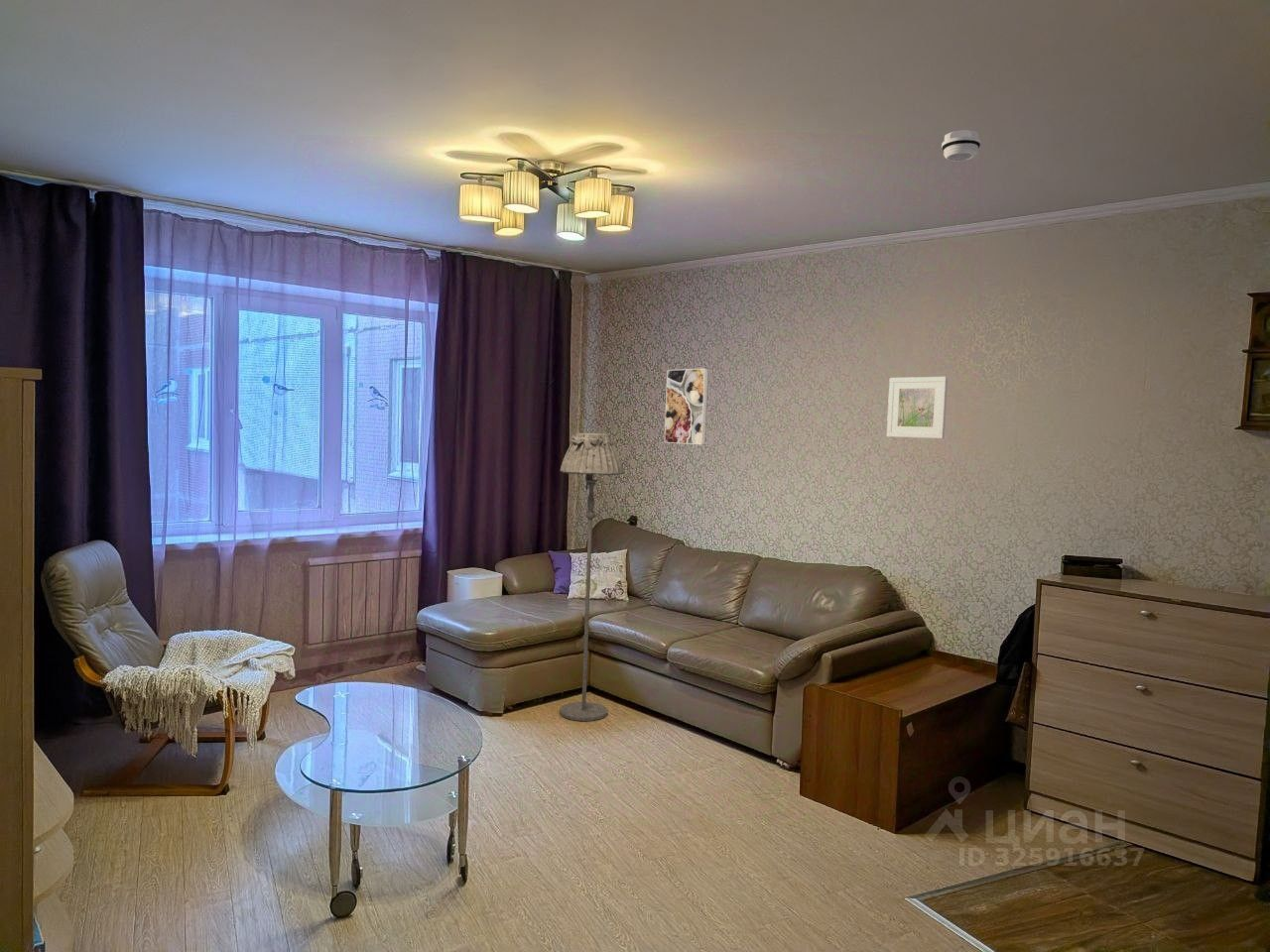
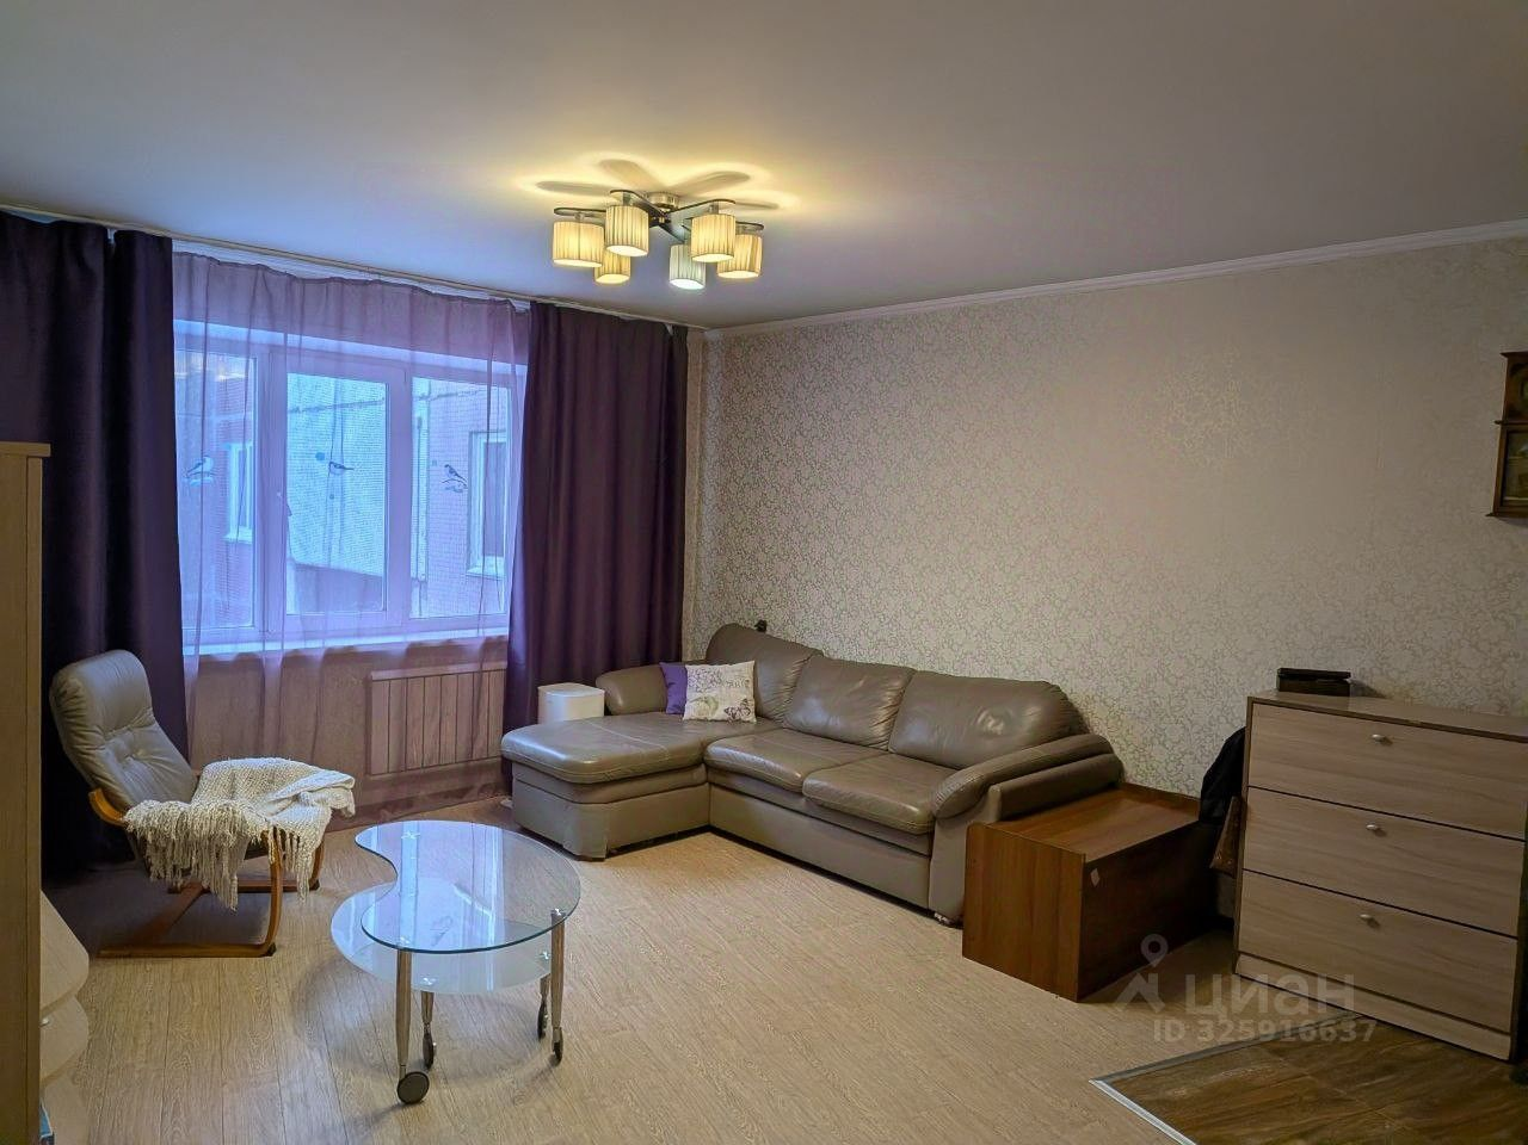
- smoke detector [941,129,982,163]
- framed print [886,376,949,439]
- floor lamp [559,431,624,722]
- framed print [663,368,709,445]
